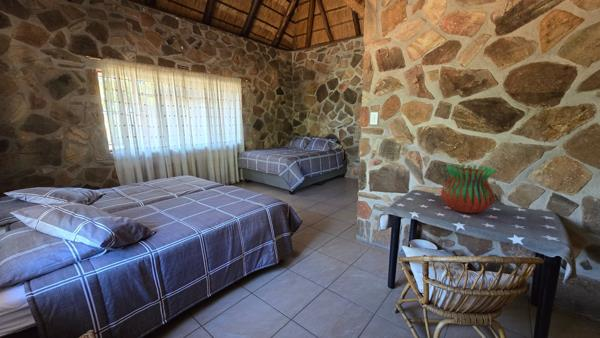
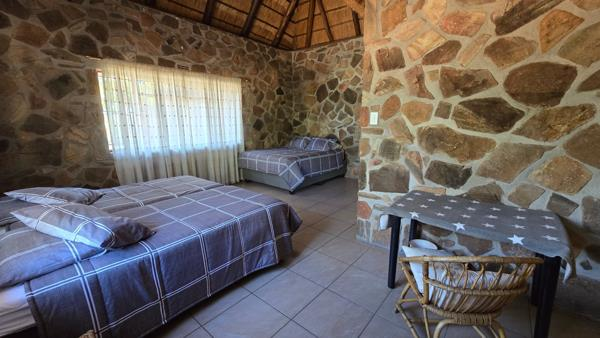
- vase [440,163,497,214]
